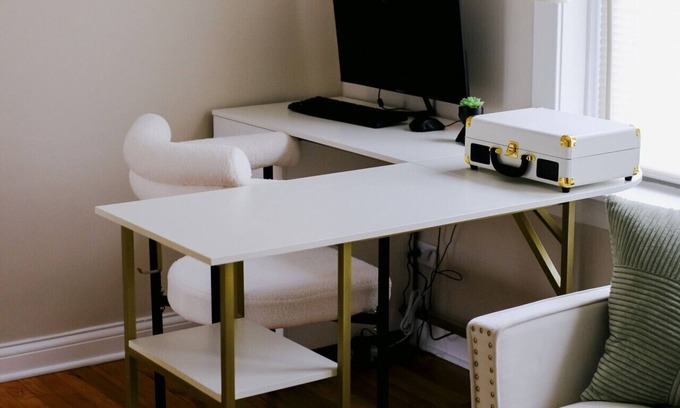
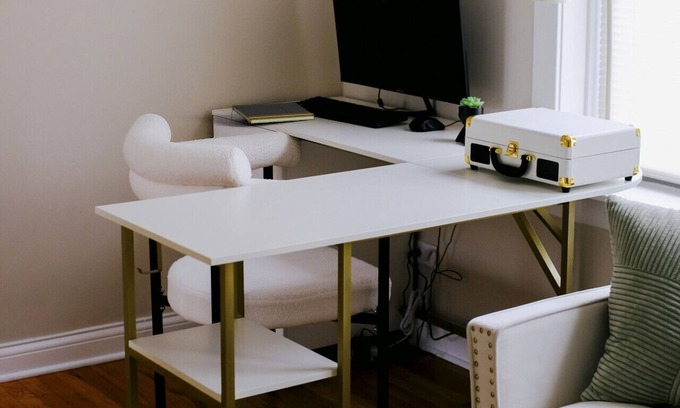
+ notepad [230,101,316,125]
